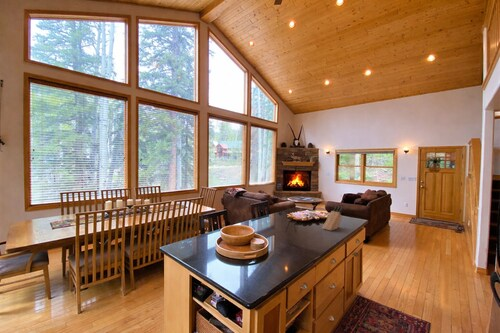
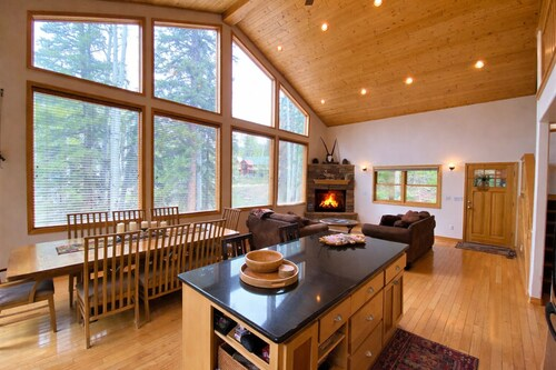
- knife block [321,204,344,232]
